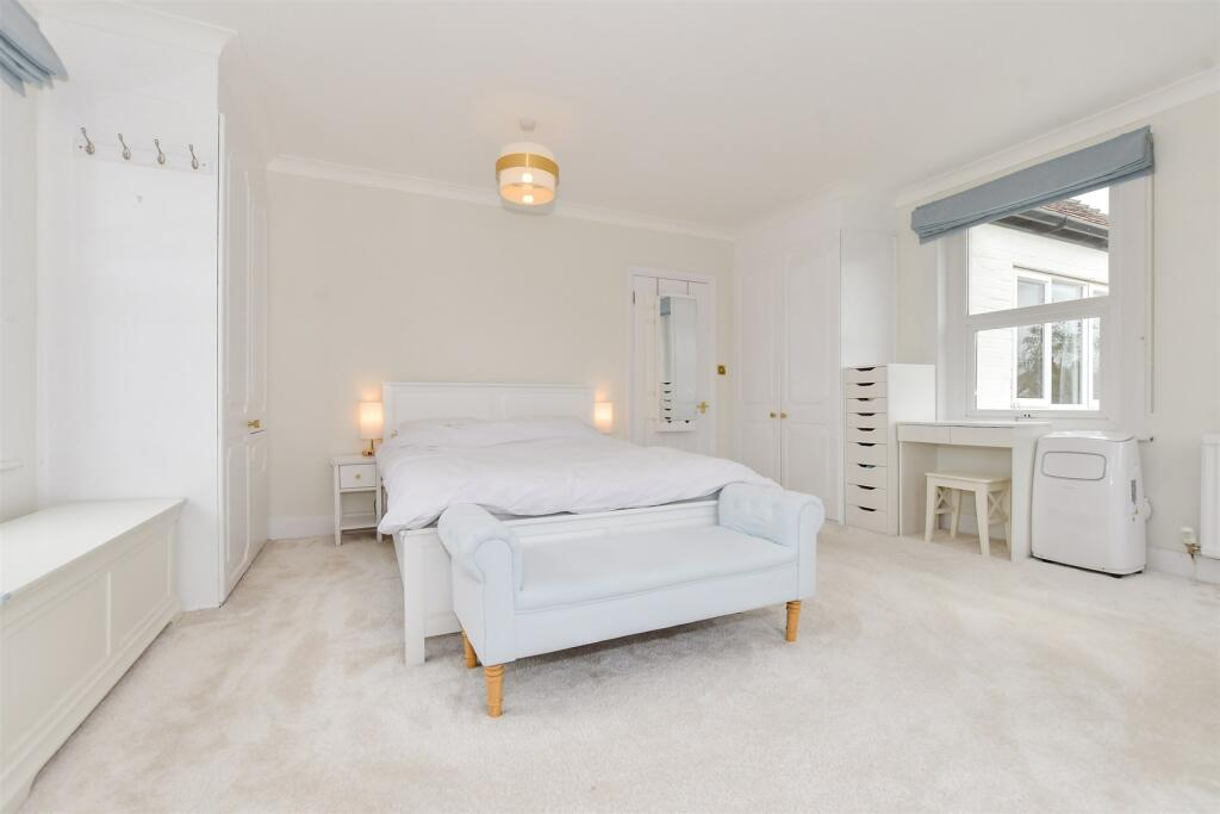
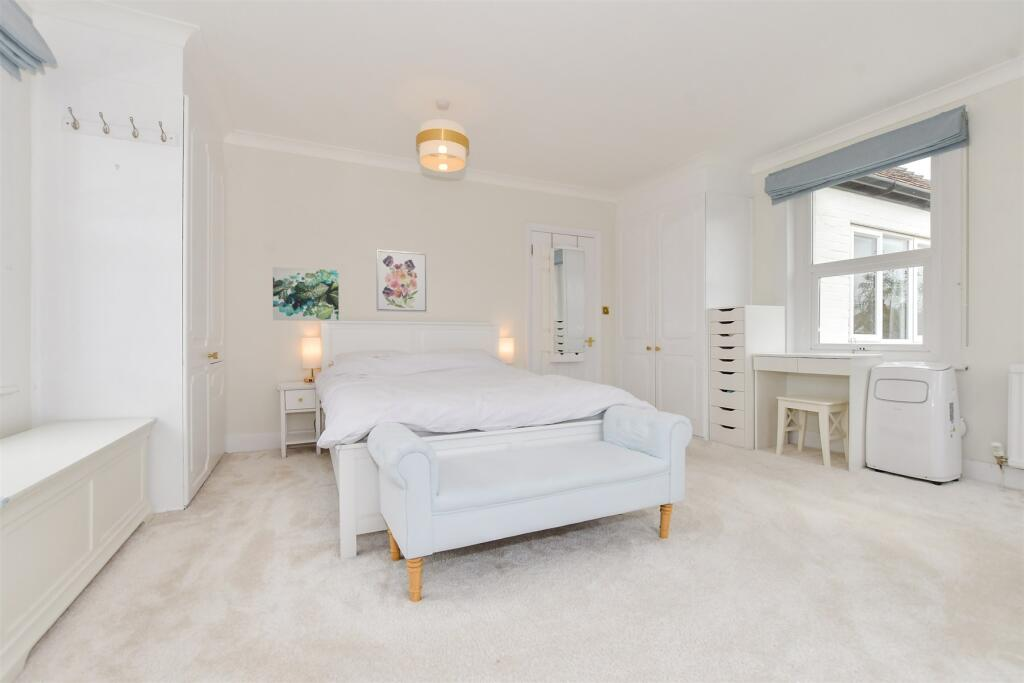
+ wall art [375,249,428,313]
+ wall art [272,266,340,322]
